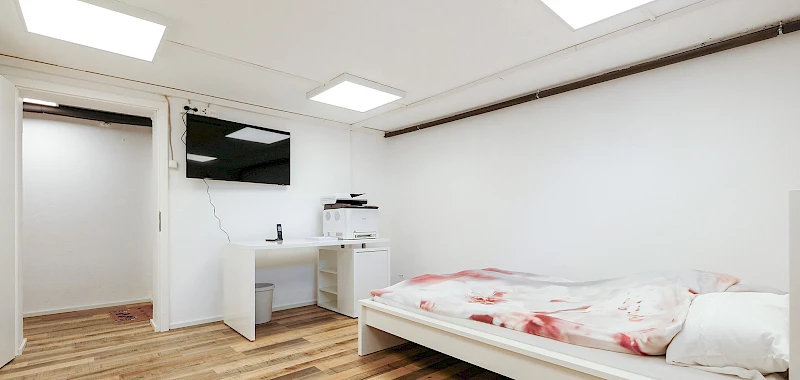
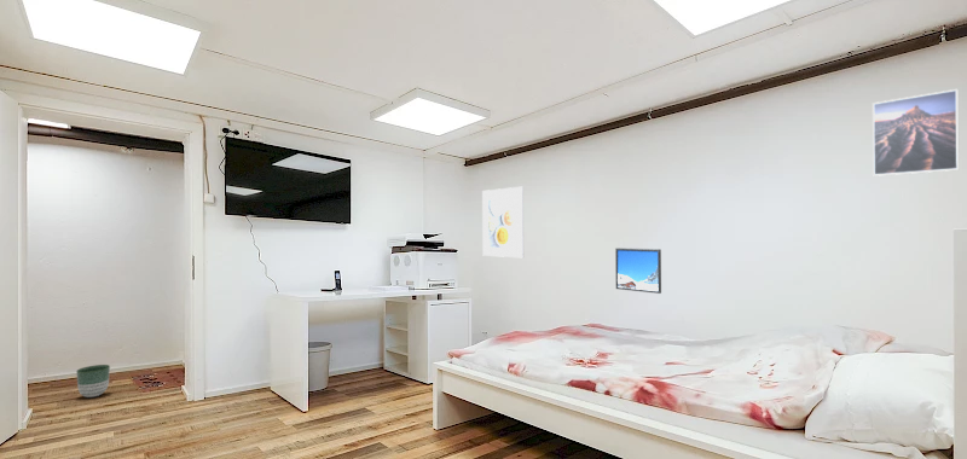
+ planter [75,364,111,399]
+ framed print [872,88,960,178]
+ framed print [614,246,662,295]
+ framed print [481,186,525,258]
